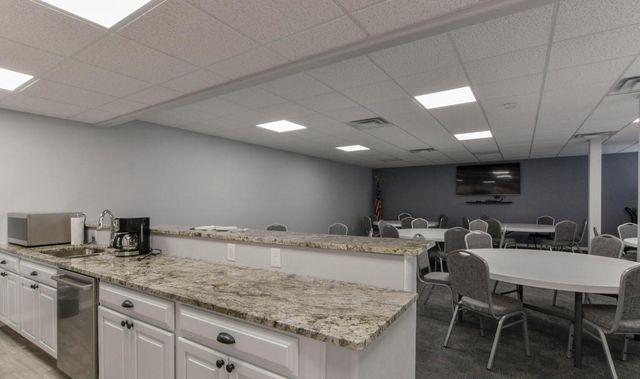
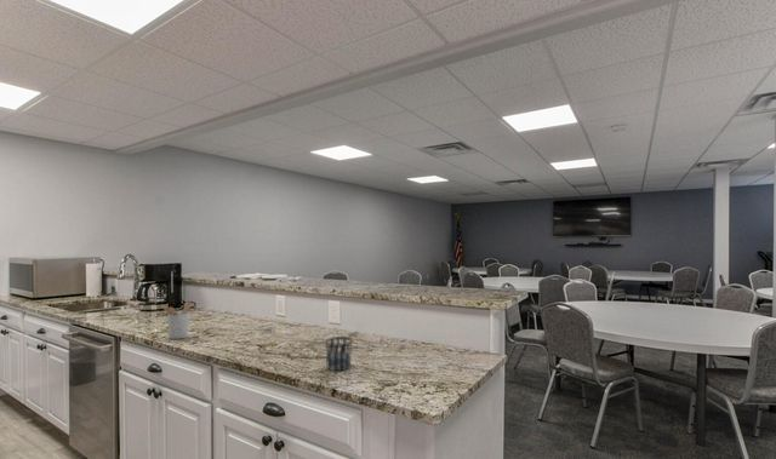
+ utensil holder [161,300,193,340]
+ cup [325,335,353,372]
